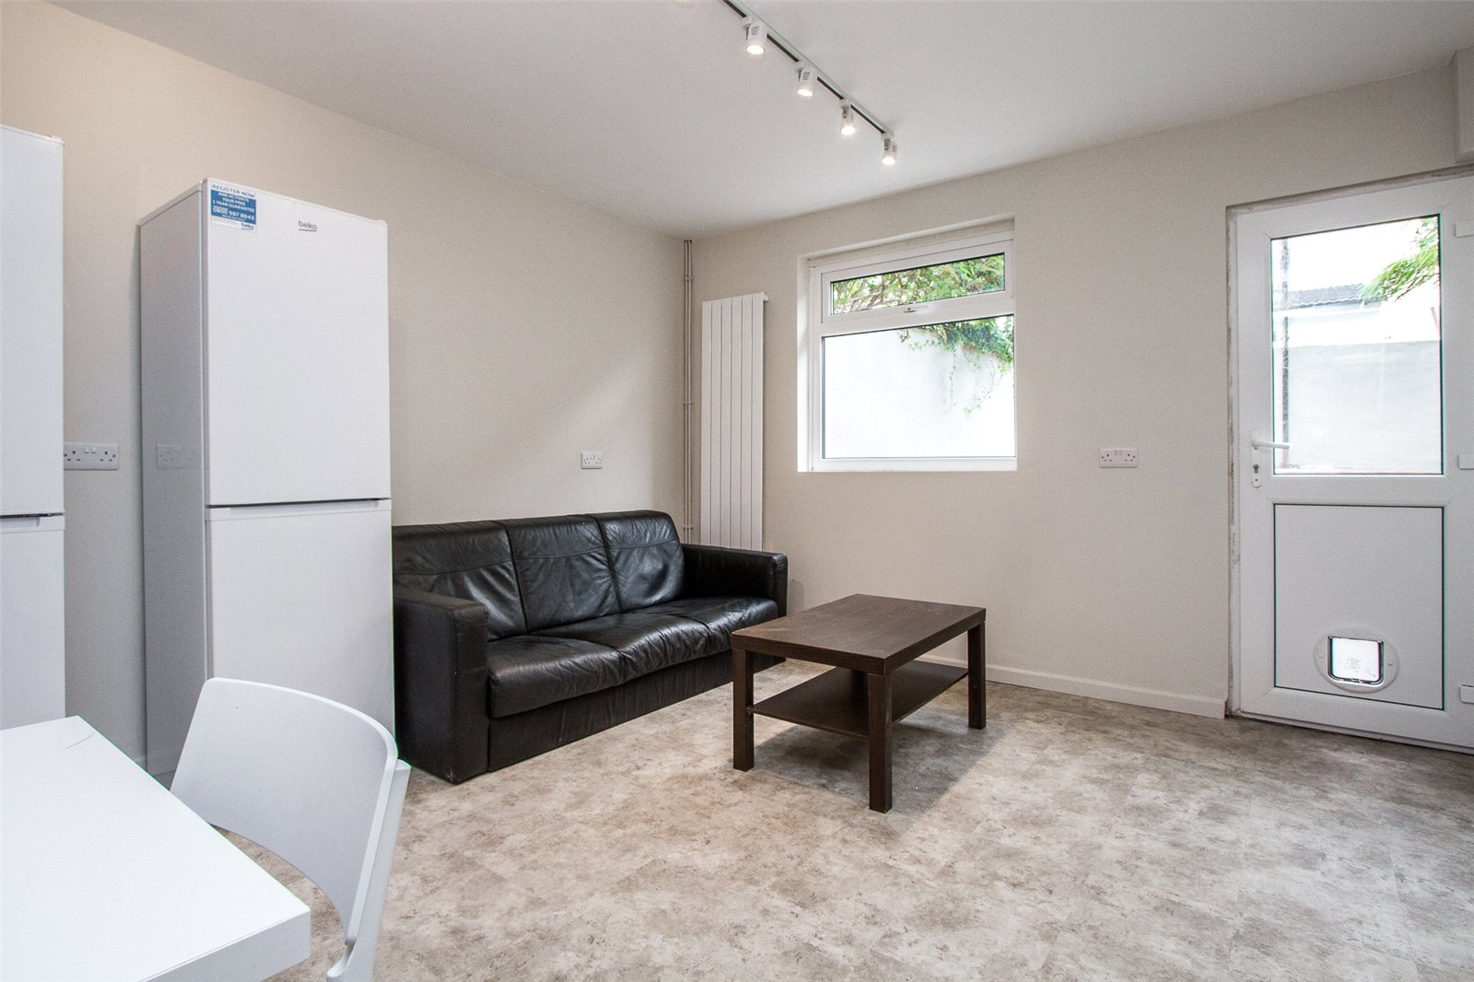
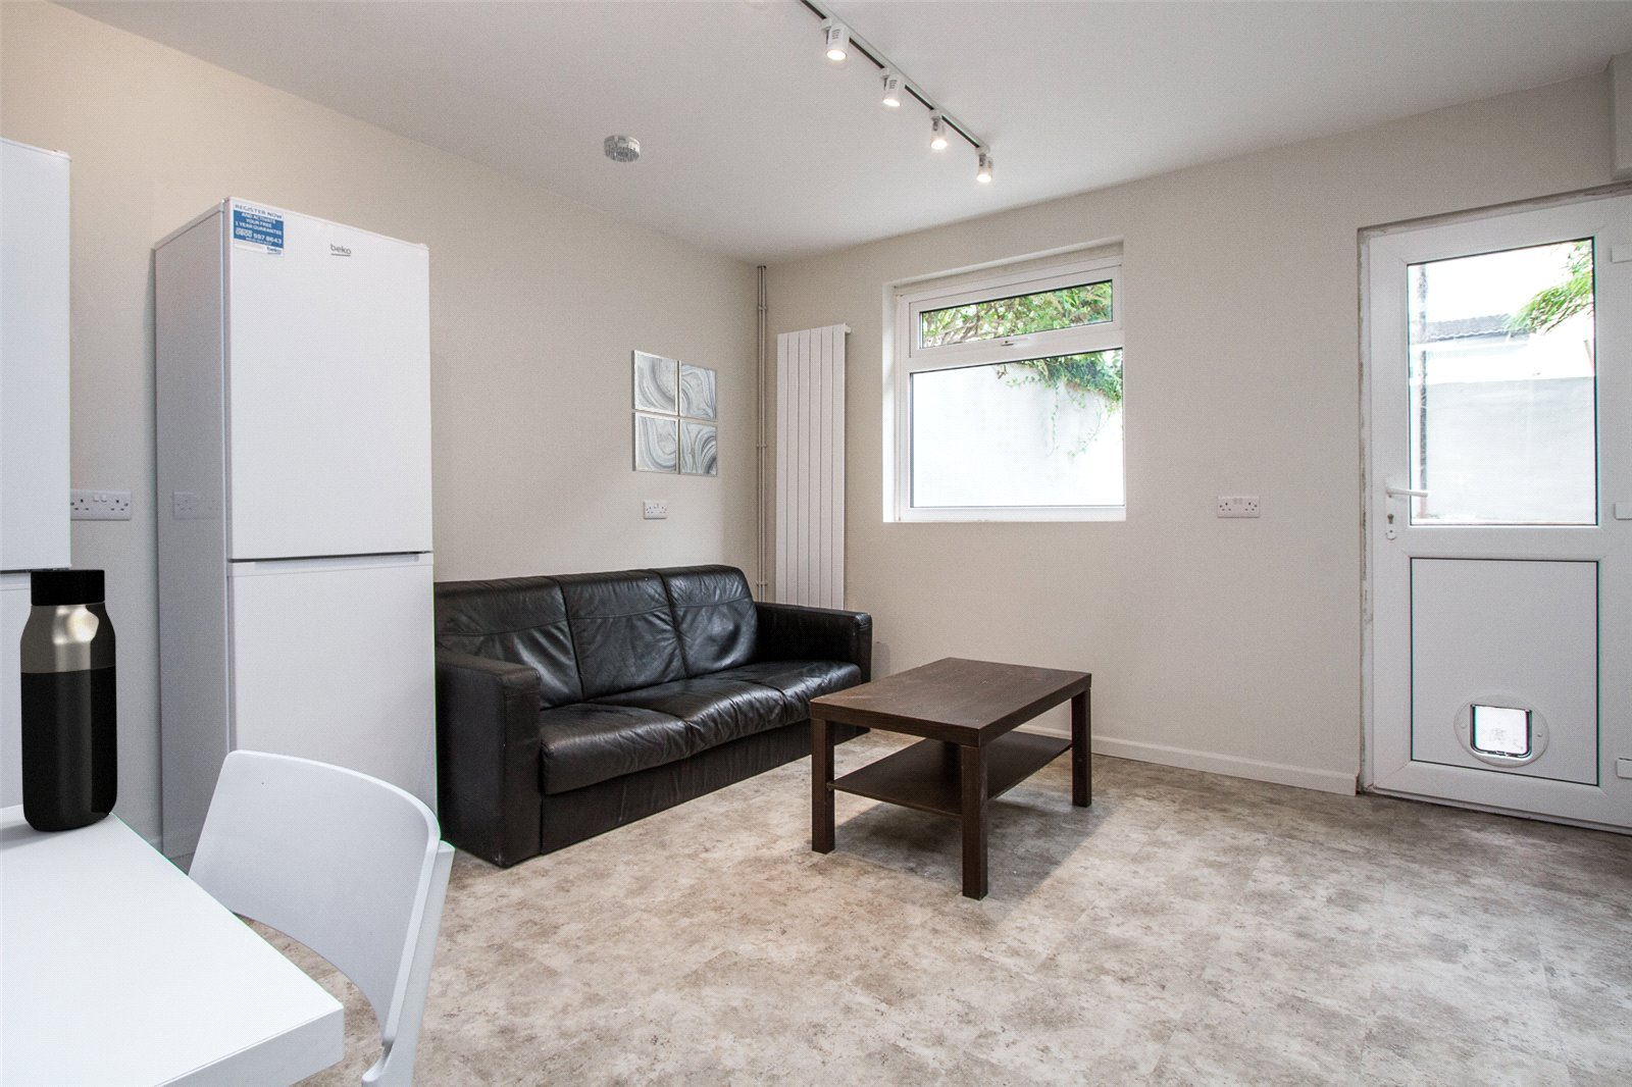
+ water bottle [19,568,119,832]
+ wall art [631,348,720,478]
+ smoke detector [603,132,641,163]
